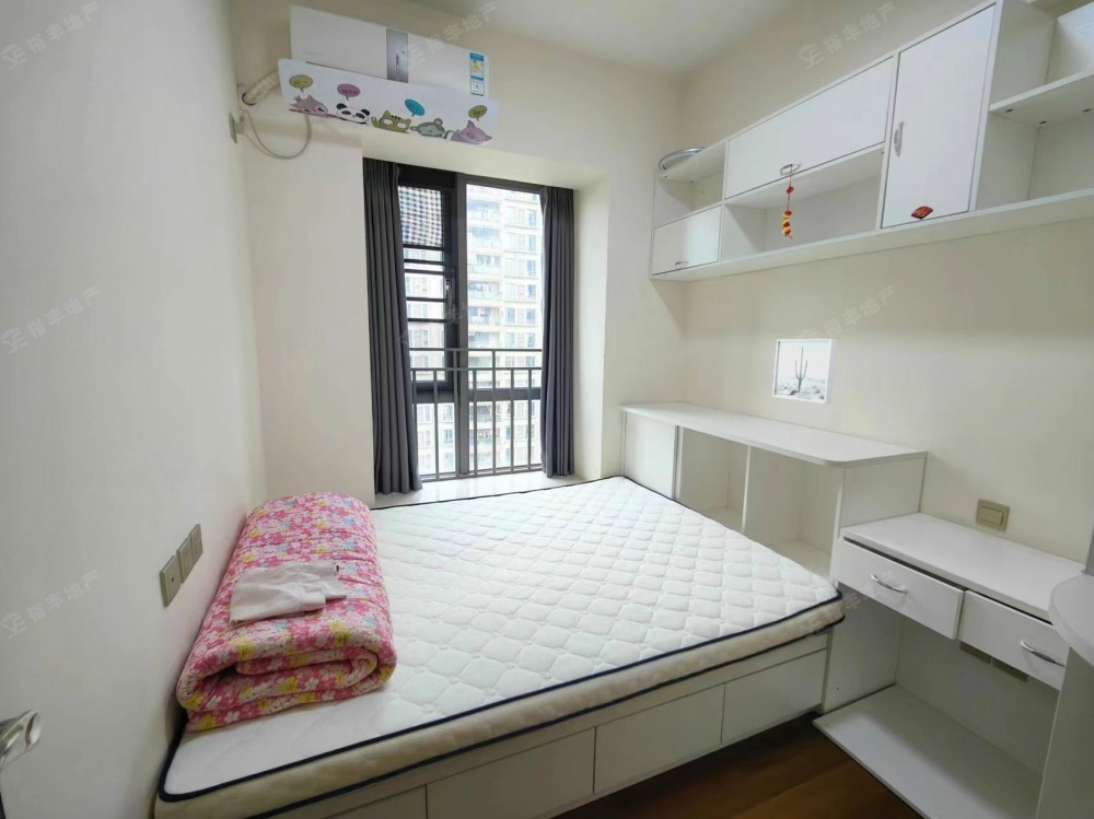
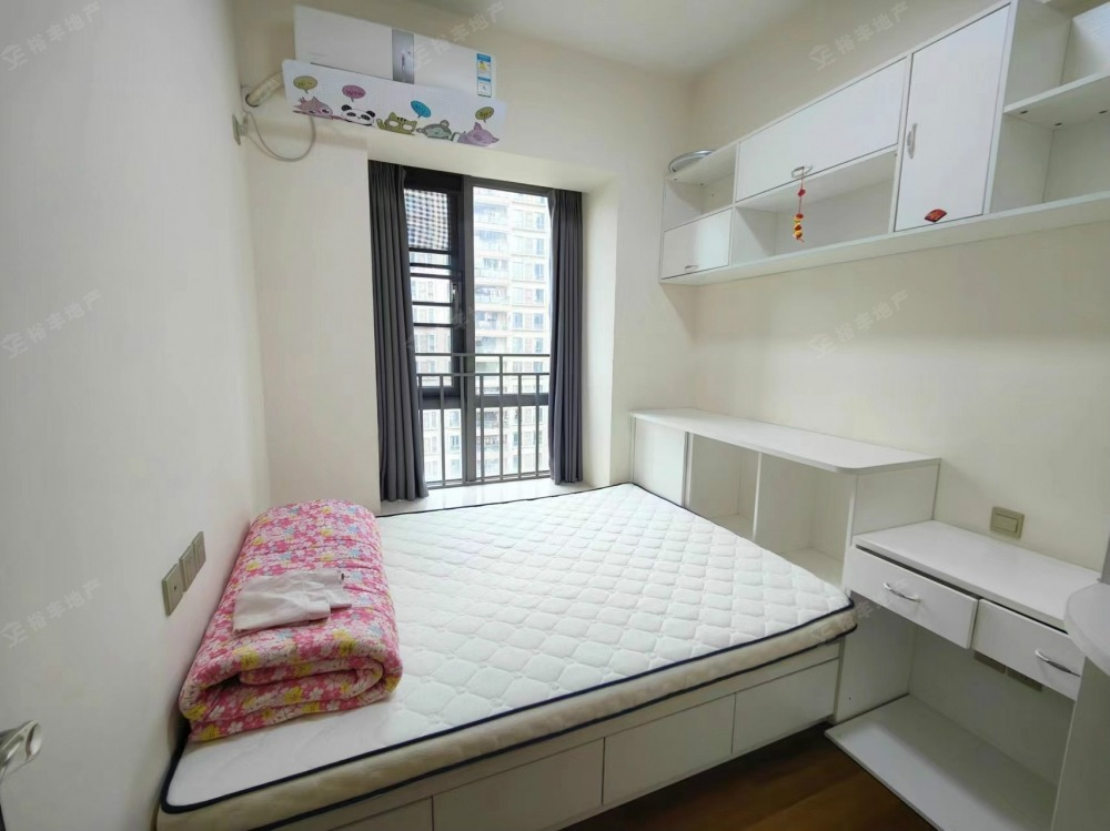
- wall art [771,338,838,405]
